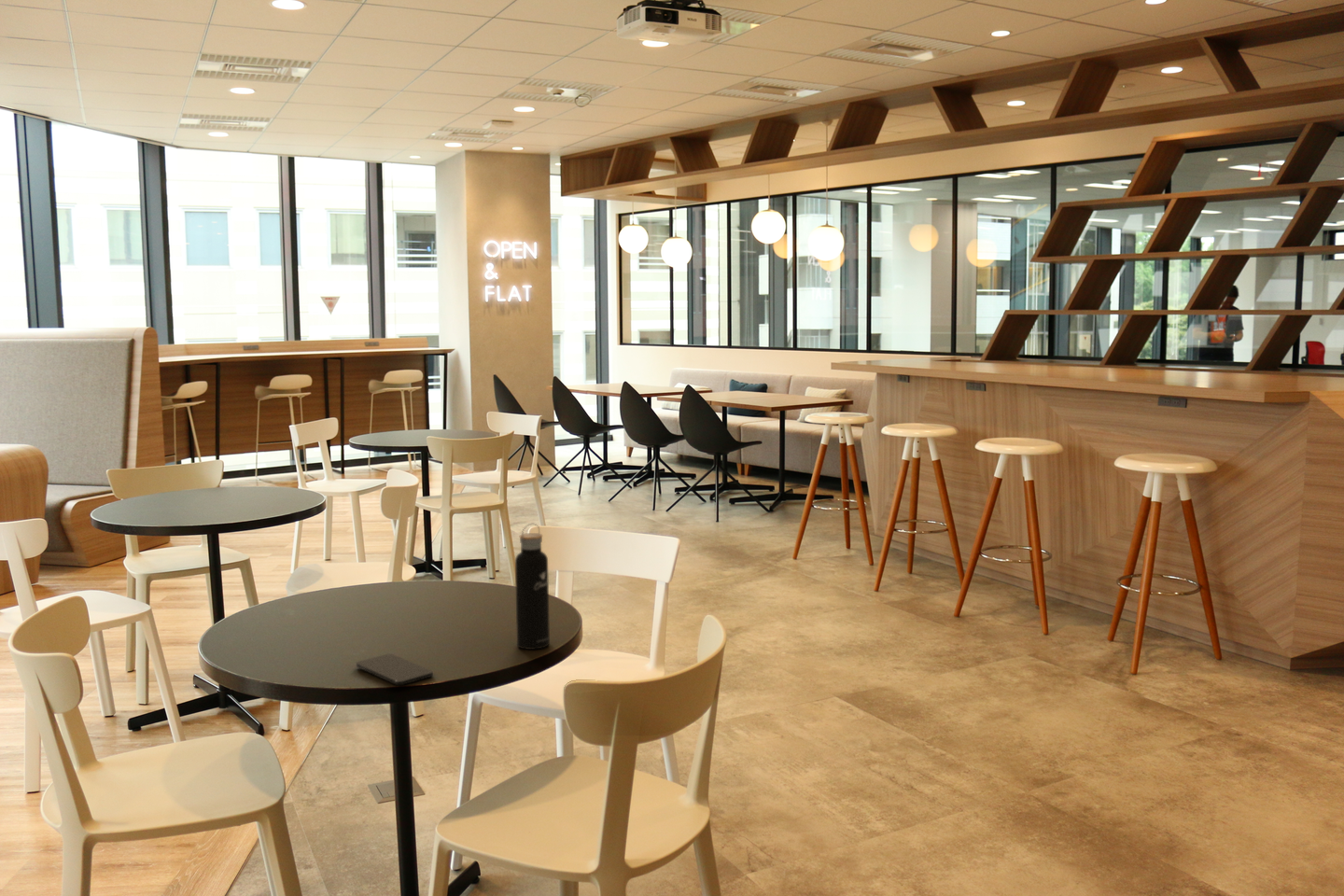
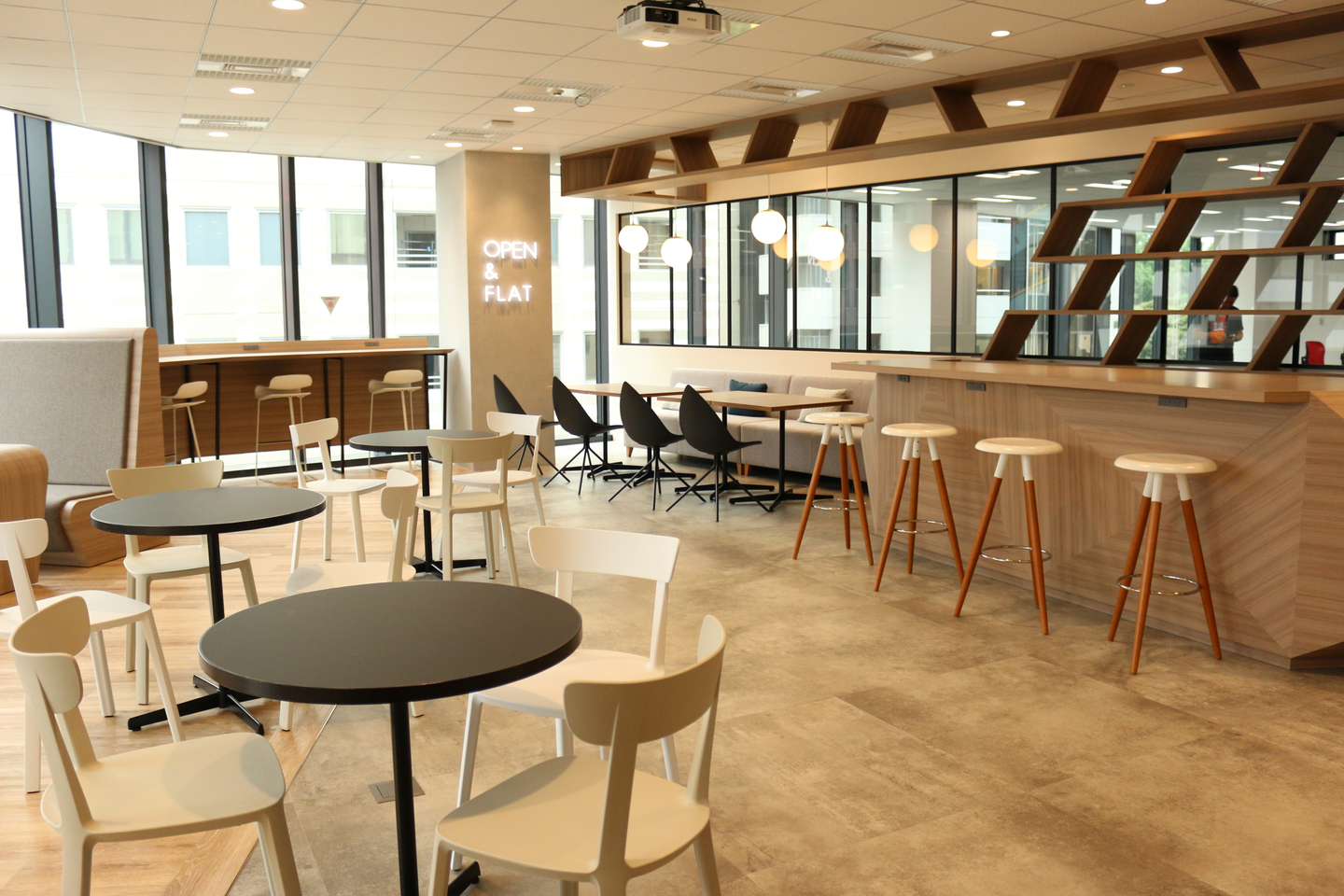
- smartphone [356,653,434,686]
- water bottle [514,523,551,651]
